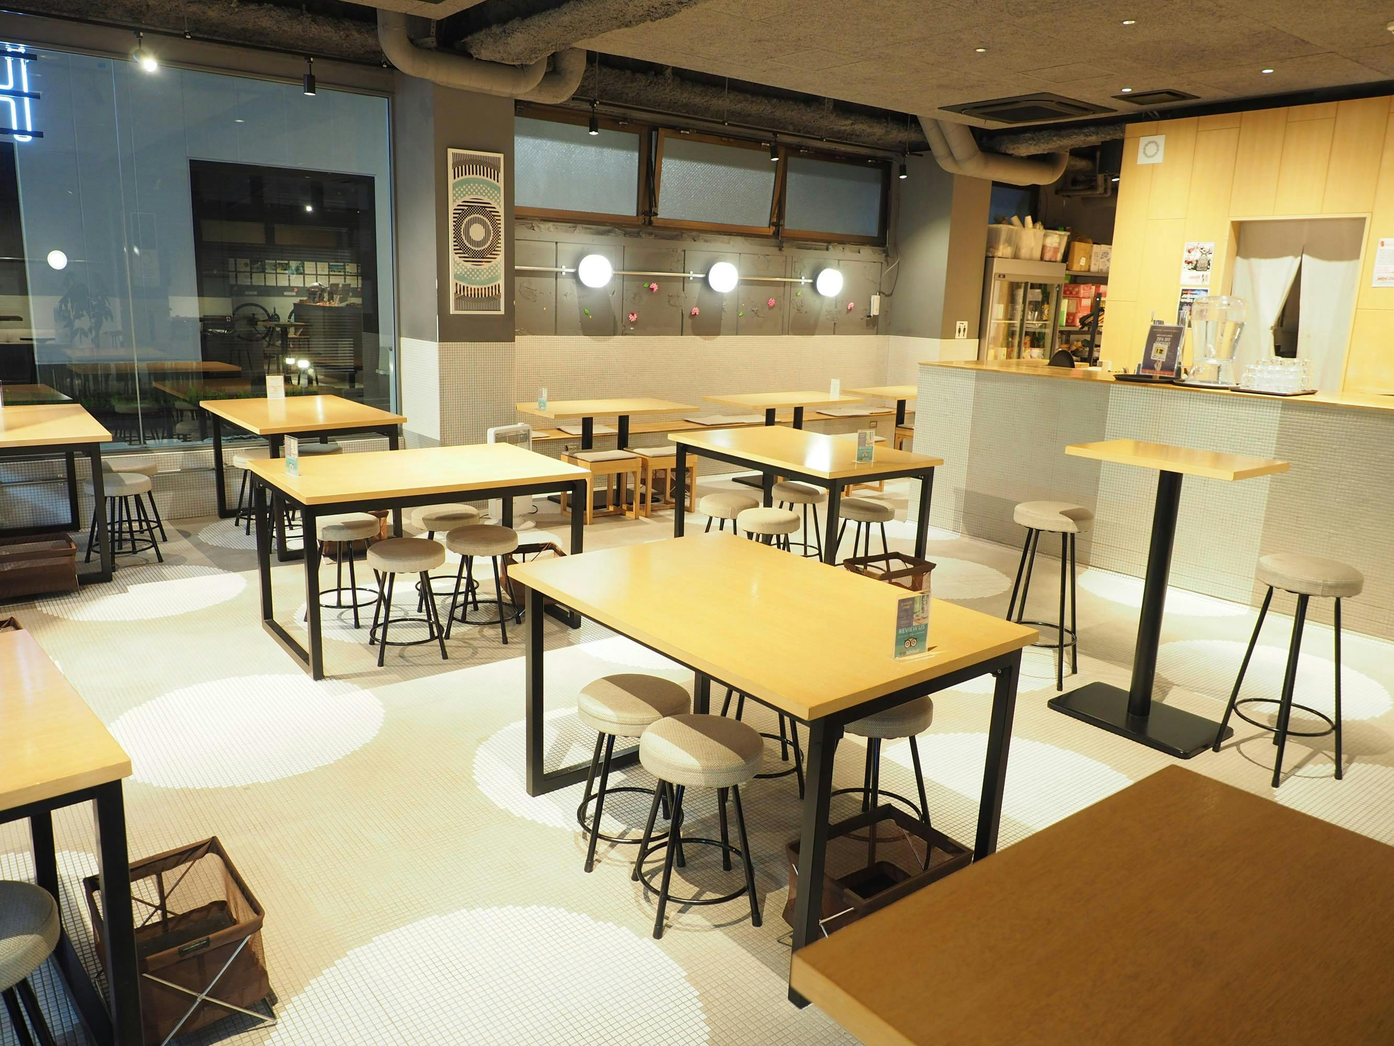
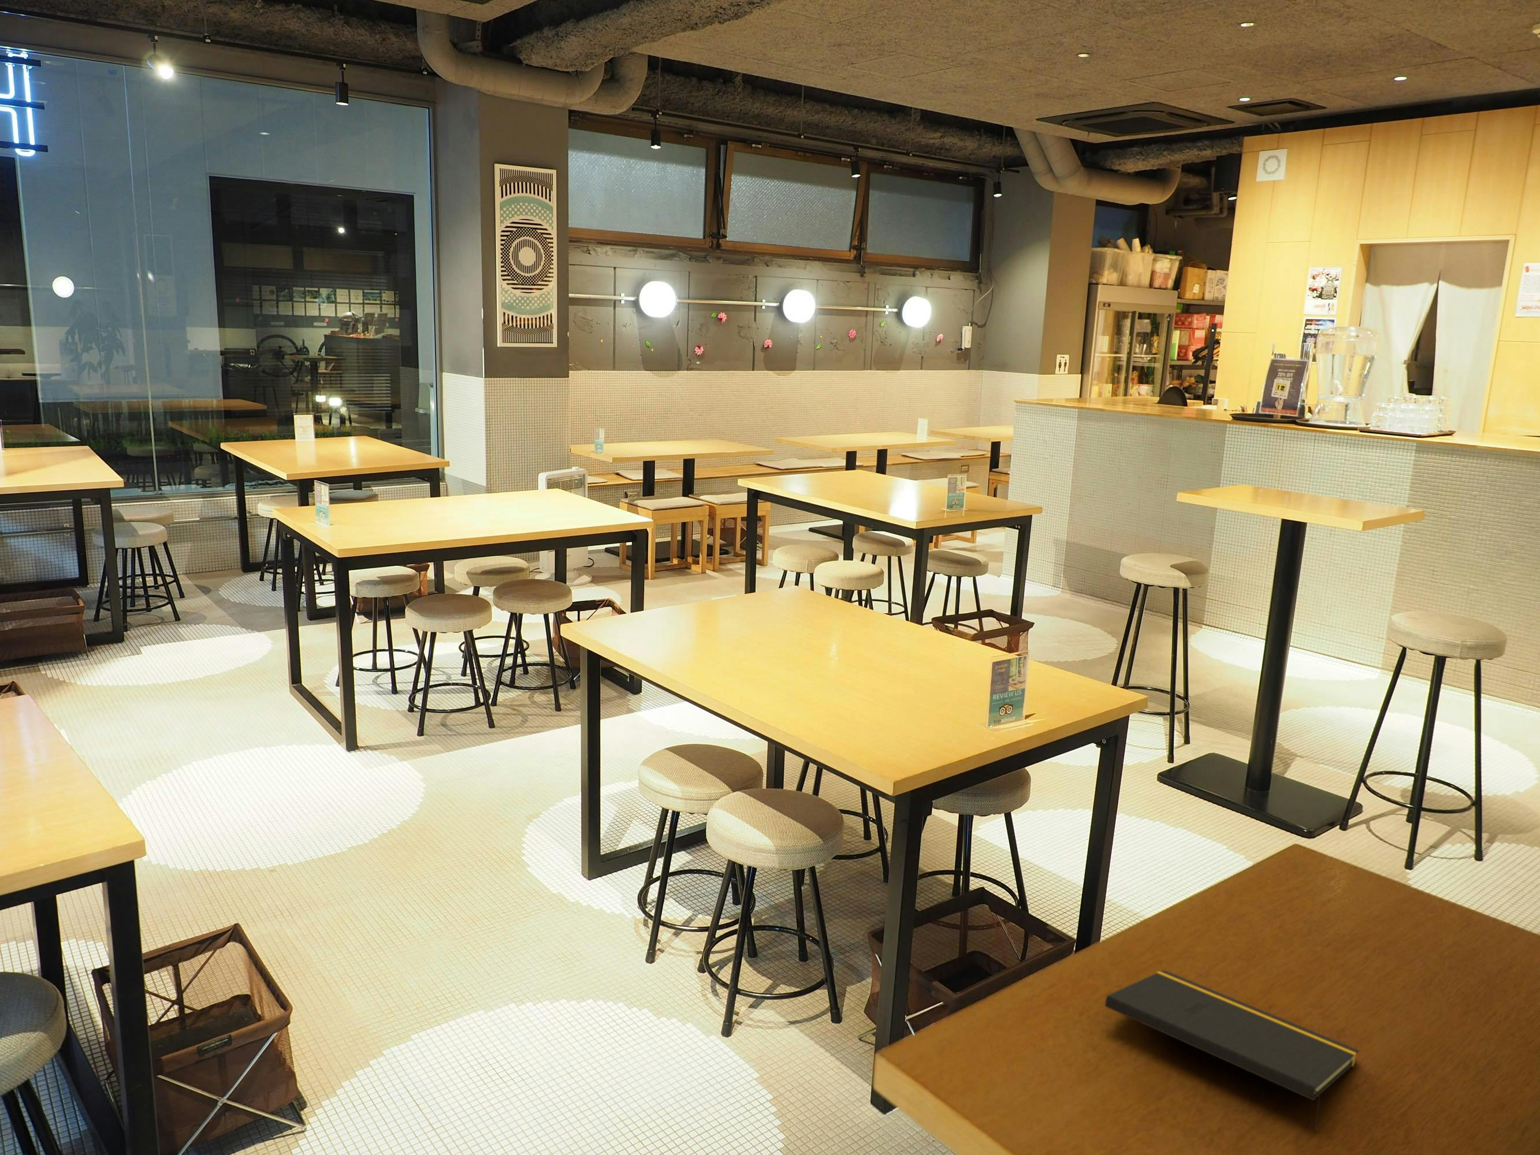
+ notepad [1104,969,1359,1131]
